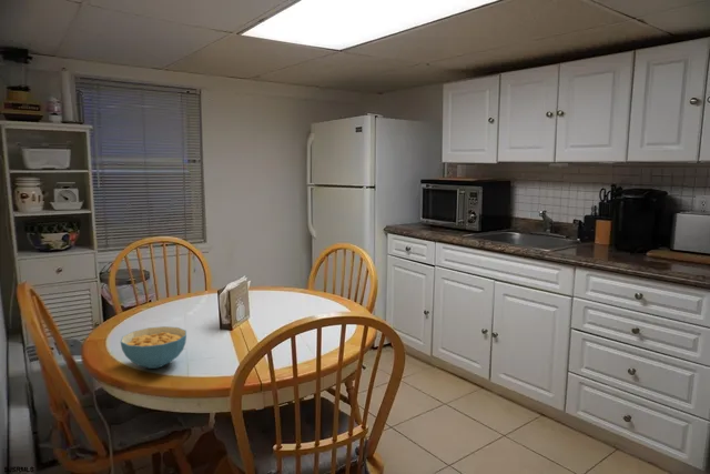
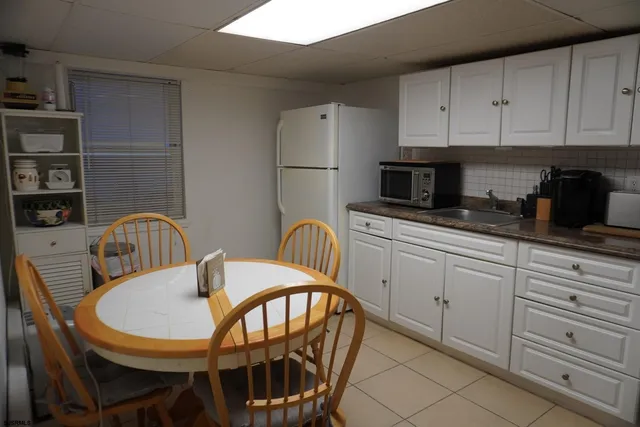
- cereal bowl [120,325,187,370]
